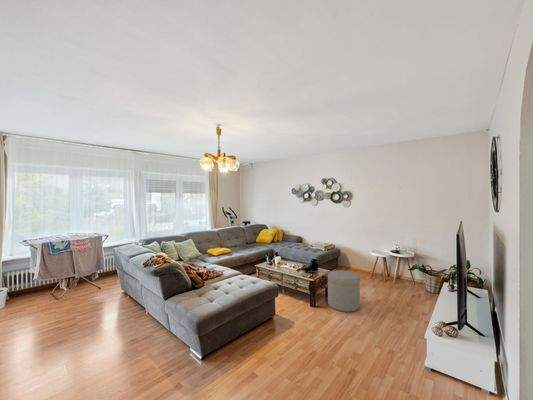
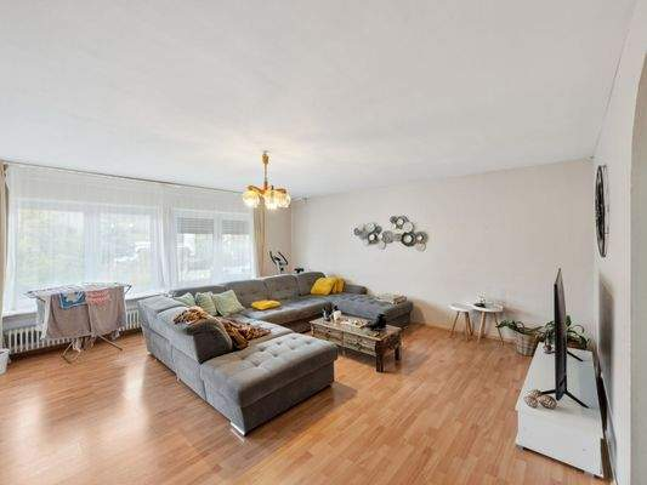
- ottoman [327,269,361,313]
